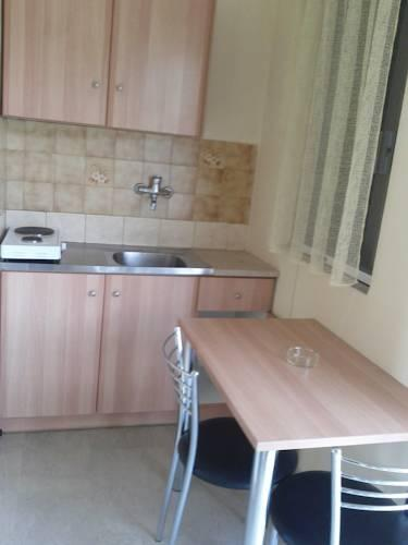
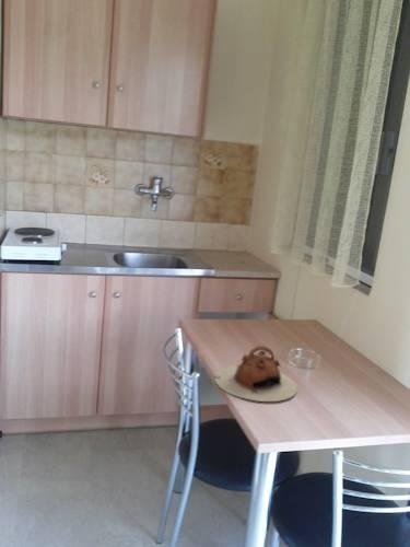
+ teapot [213,345,298,403]
